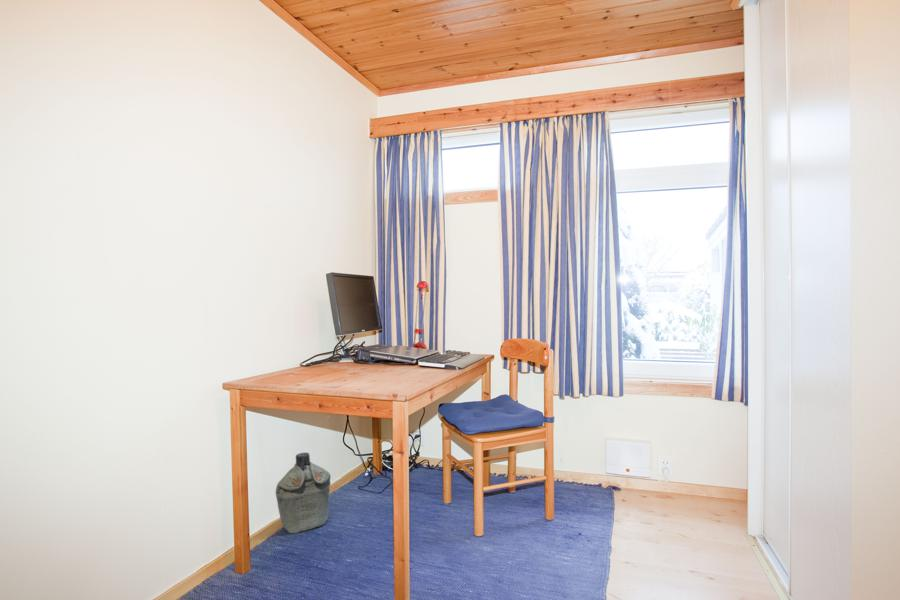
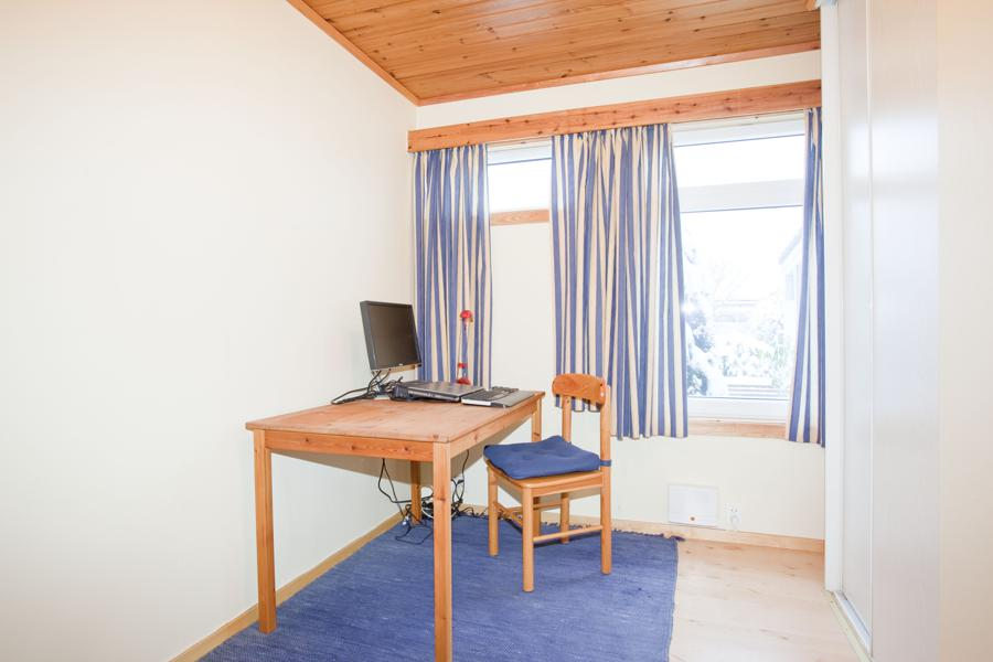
- military canteen [275,452,332,534]
